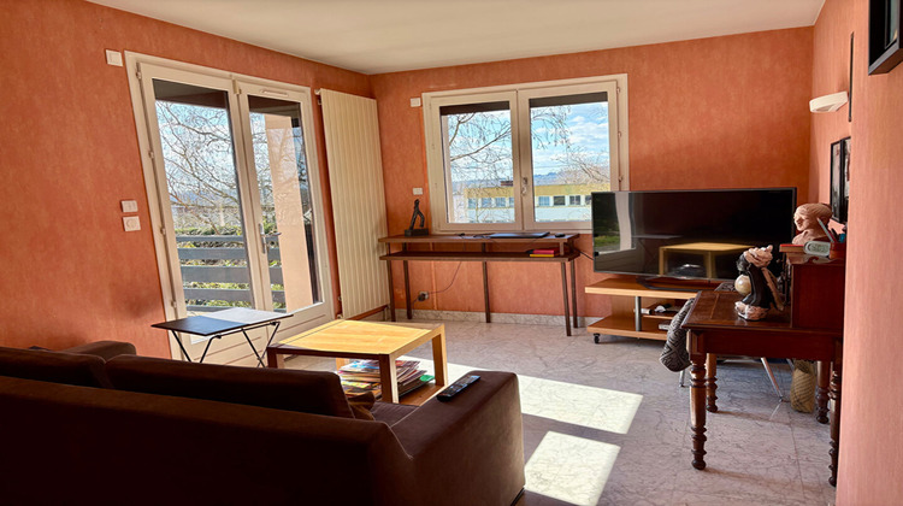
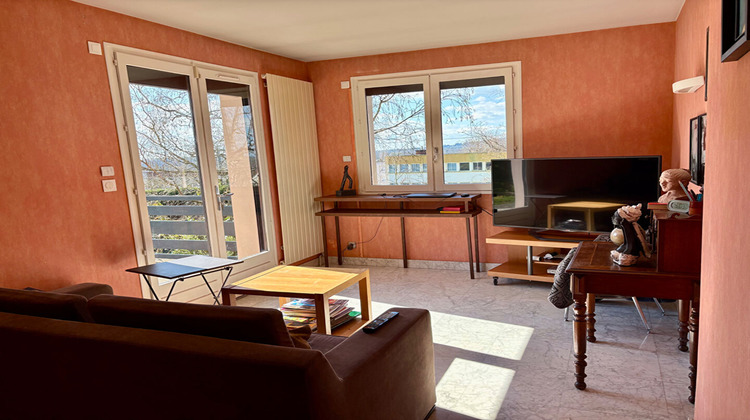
- woven basket [789,359,819,413]
